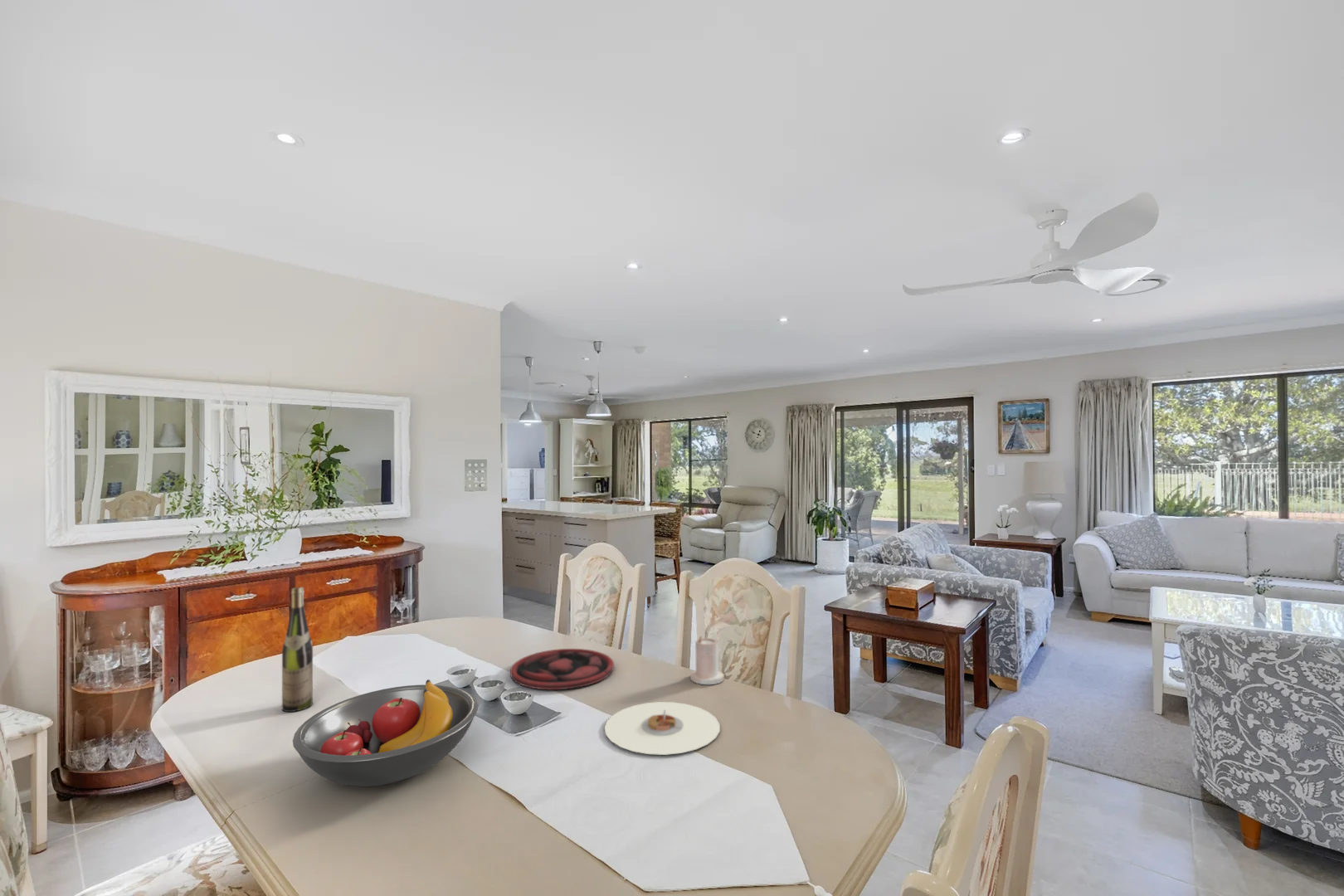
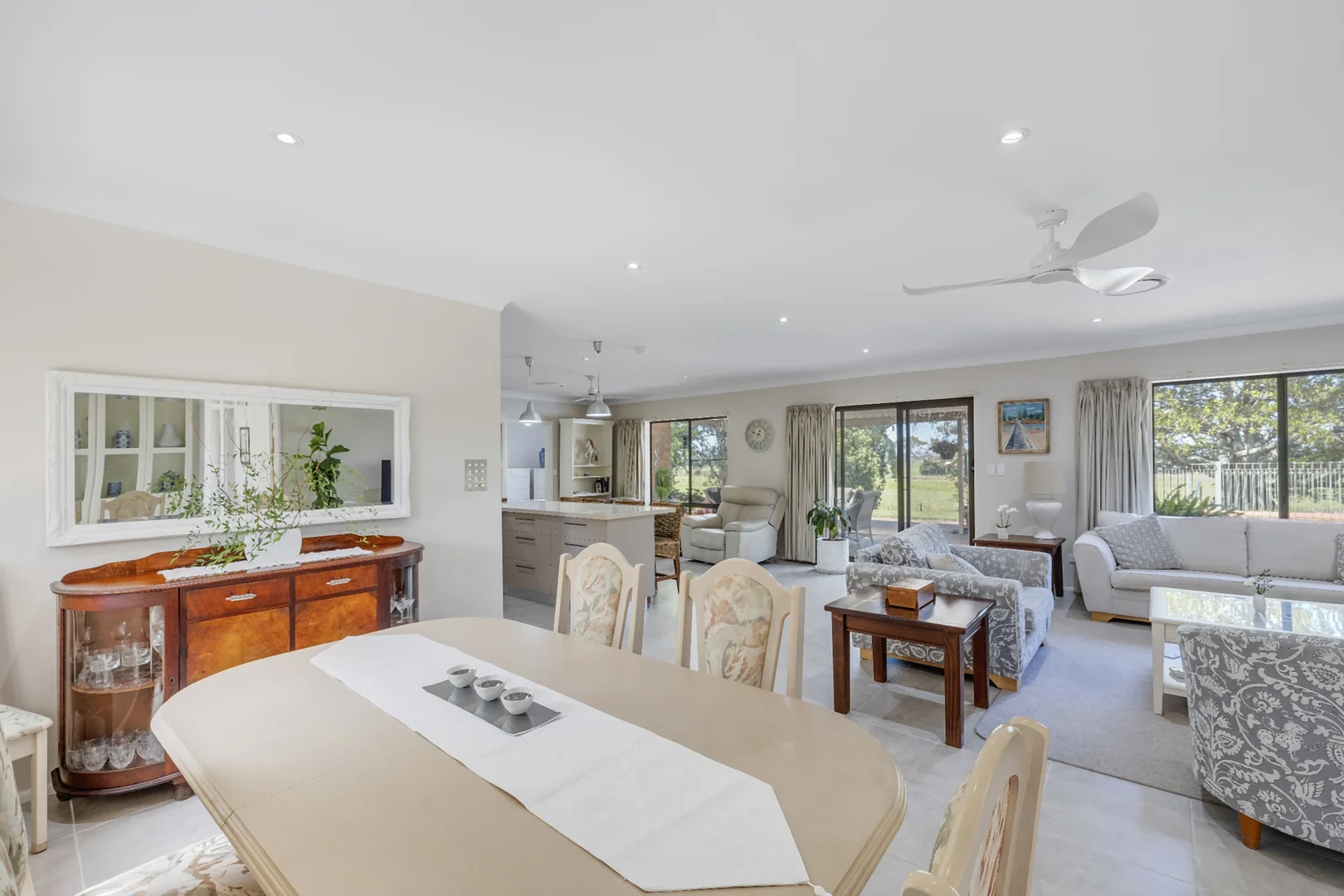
- fruit bowl [292,679,479,787]
- candle [689,635,725,685]
- wine bottle [281,587,314,713]
- plate [604,701,721,756]
- plate [509,648,615,690]
